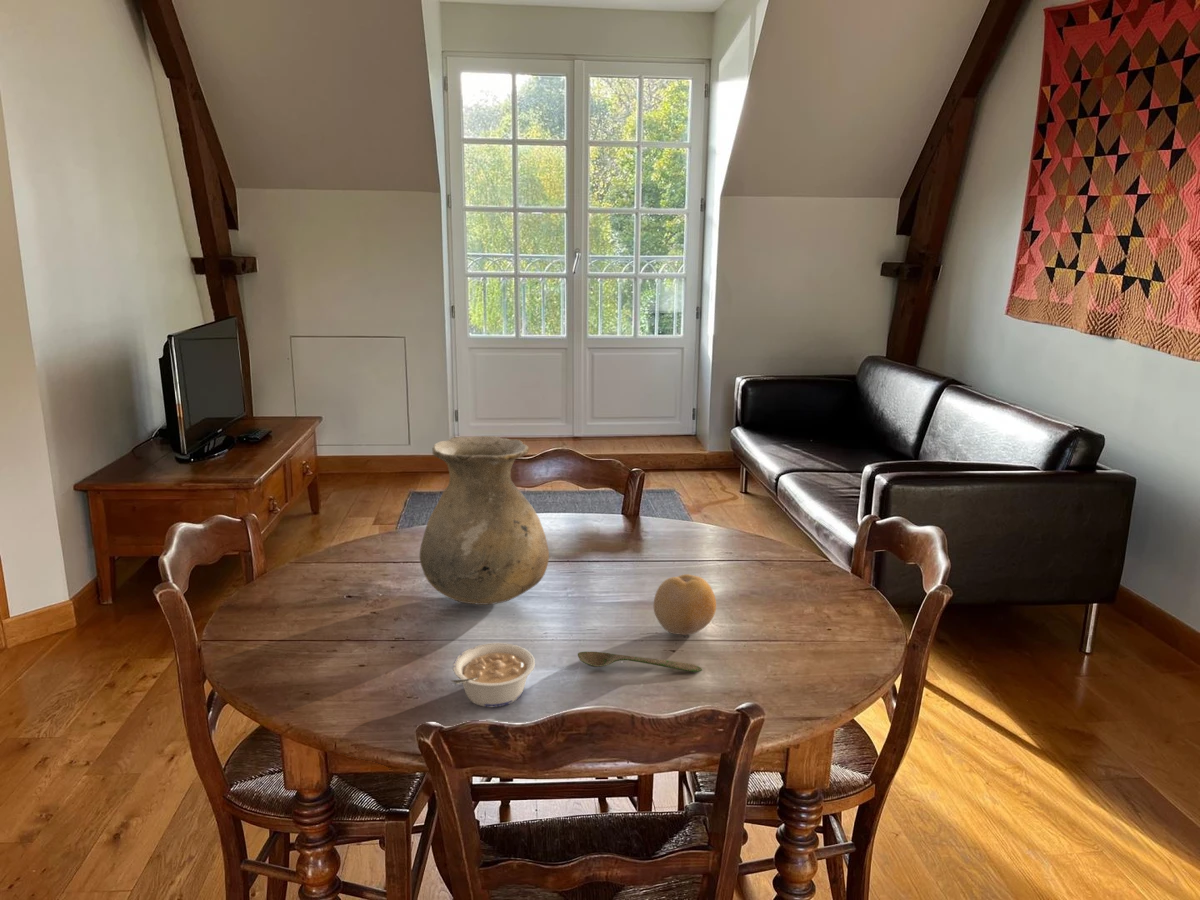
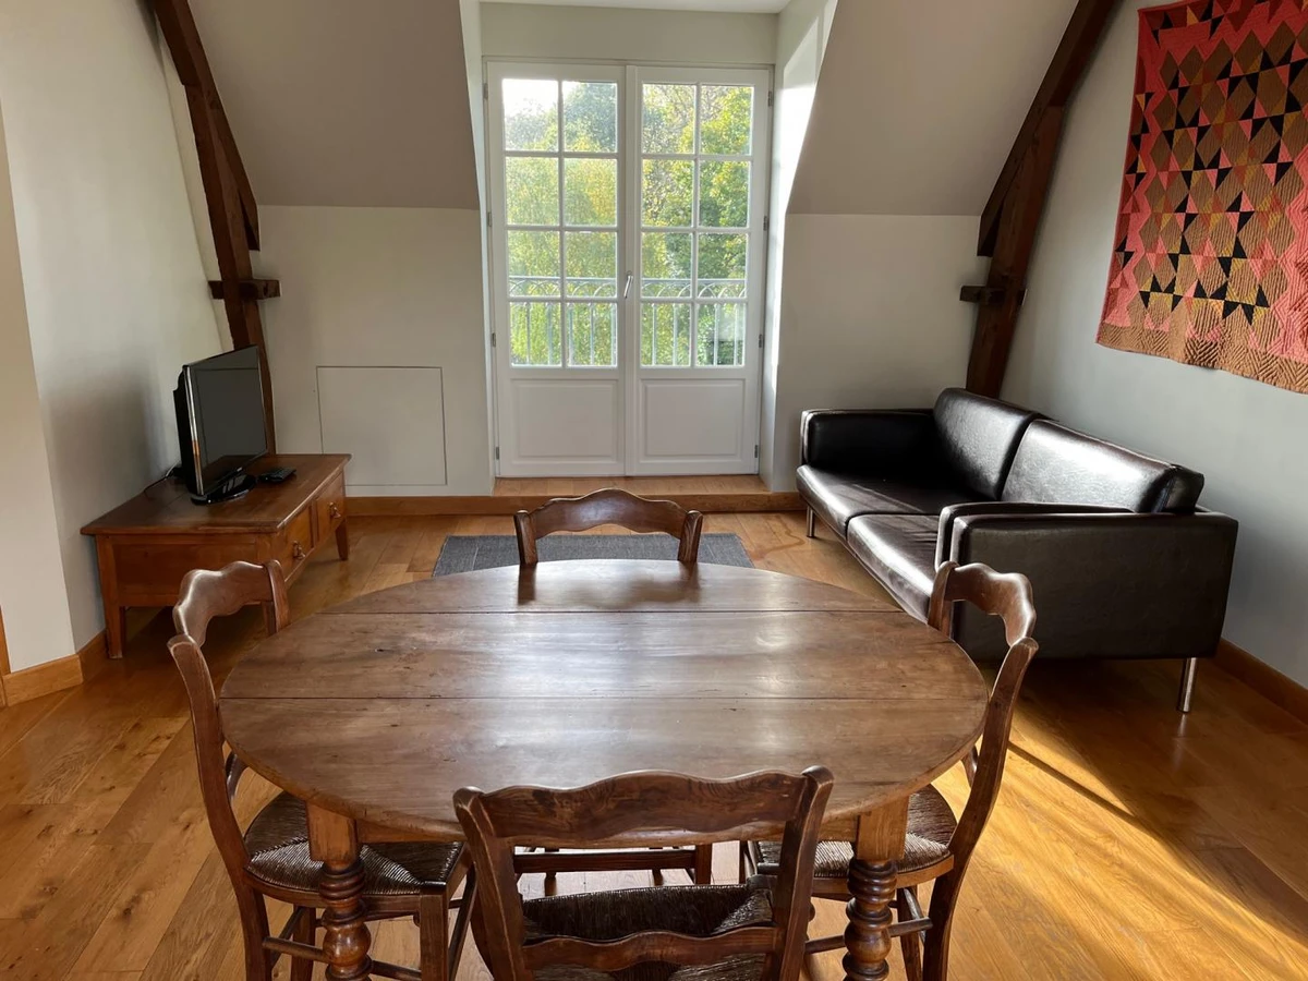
- fruit [653,573,717,636]
- legume [450,642,536,708]
- vase [419,435,550,606]
- spoon [577,651,703,673]
